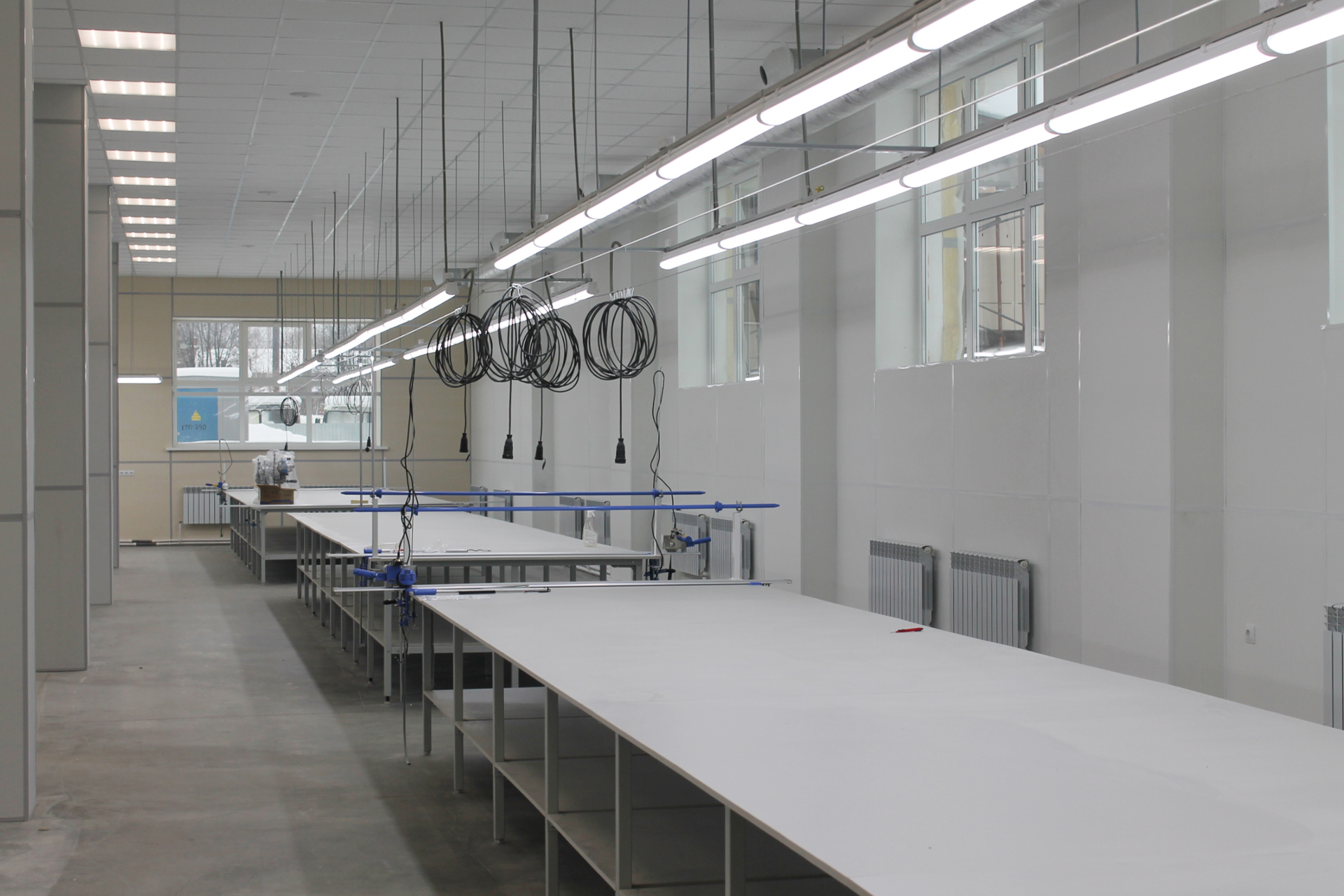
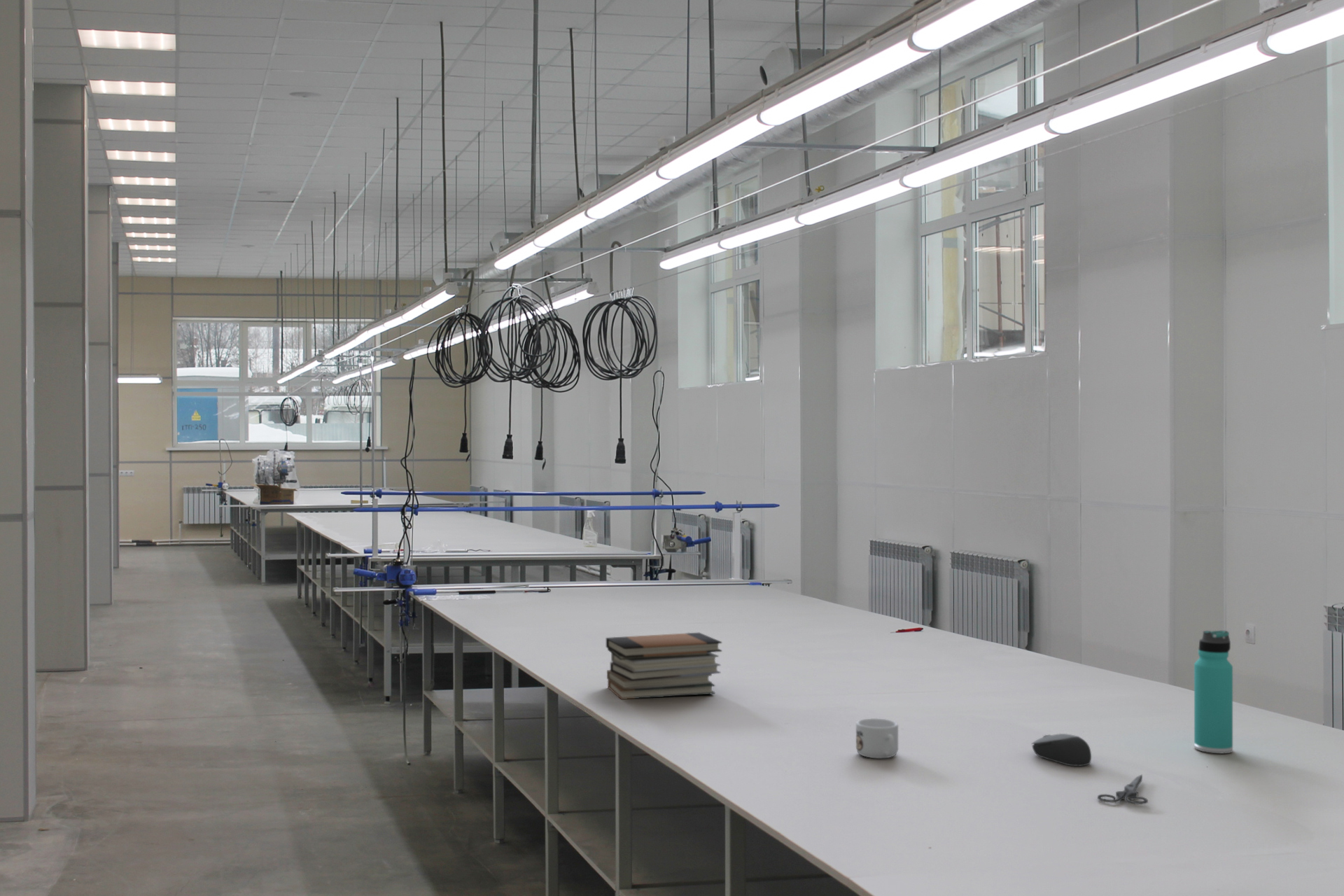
+ mouse [1030,733,1092,767]
+ thermos bottle [1194,630,1233,755]
+ book stack [605,632,722,700]
+ mug [855,717,899,759]
+ scissors [1097,774,1149,805]
